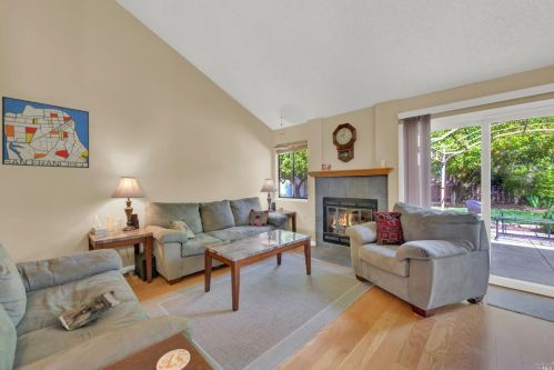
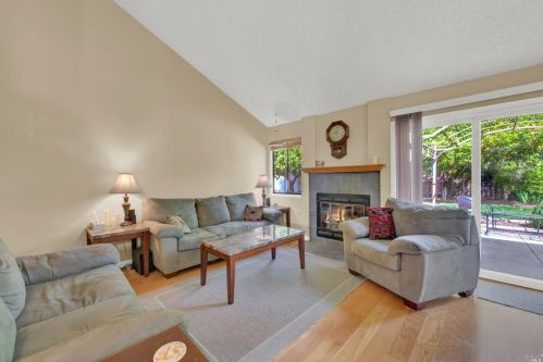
- magazine [58,290,121,331]
- wall art [1,96,90,169]
